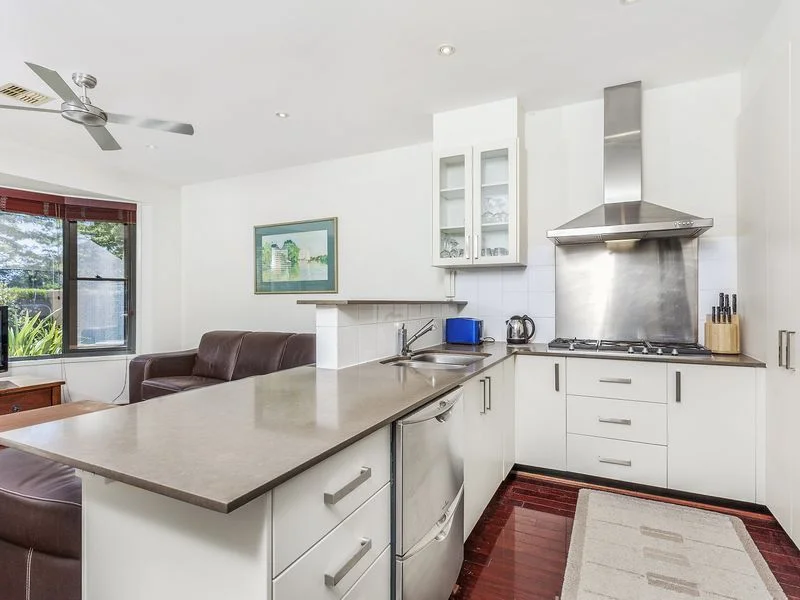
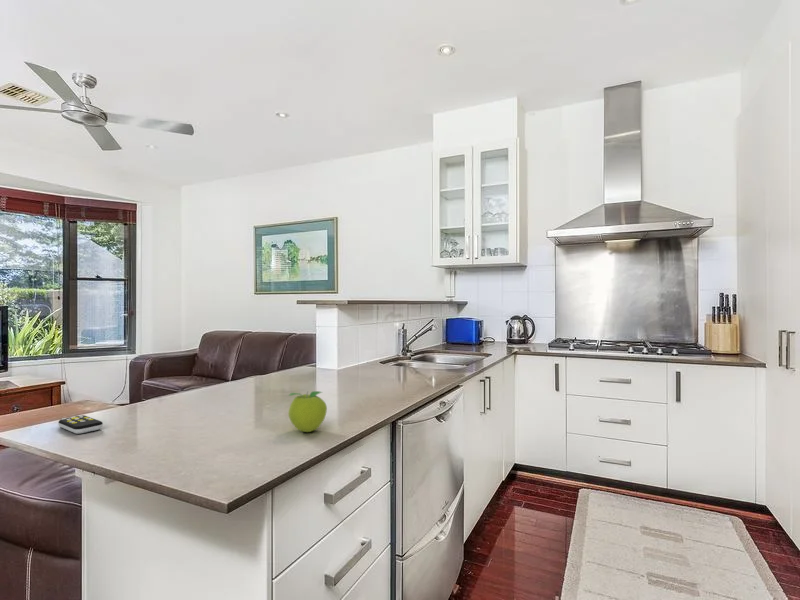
+ remote control [57,414,104,435]
+ fruit [288,390,328,433]
